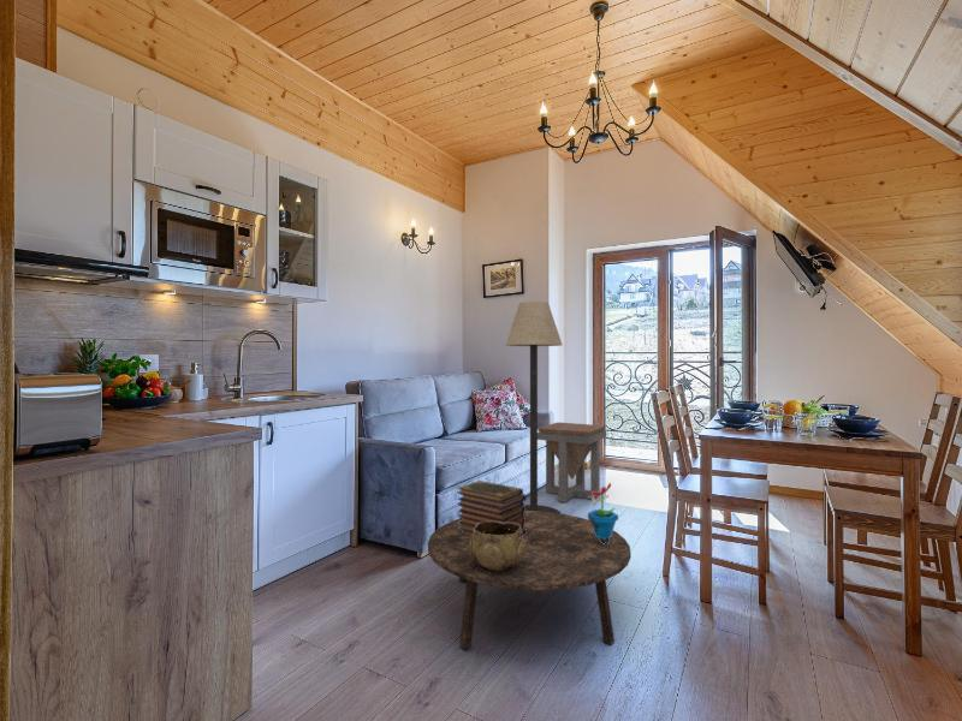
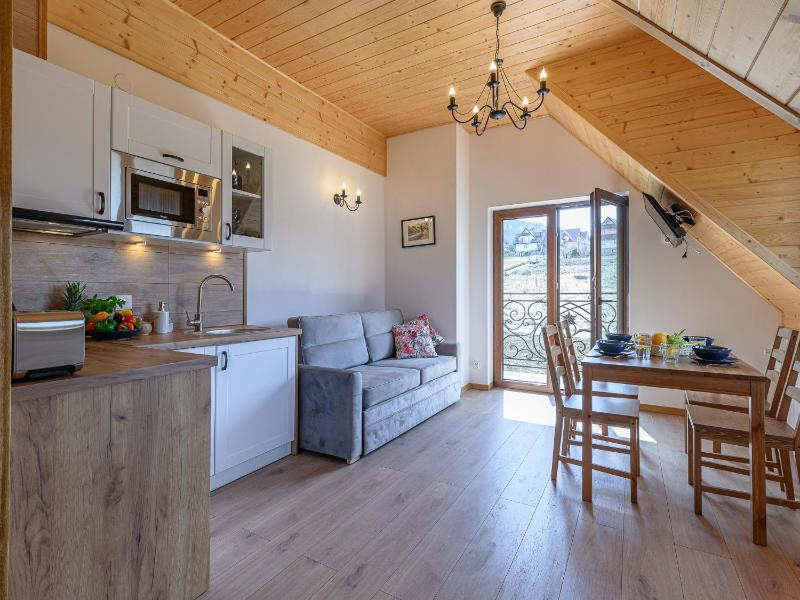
- potted flower [587,482,619,544]
- decorative bowl [469,522,527,571]
- floor lamp [505,300,564,513]
- side table [538,422,607,503]
- book stack [456,479,527,537]
- coffee table [427,511,633,650]
